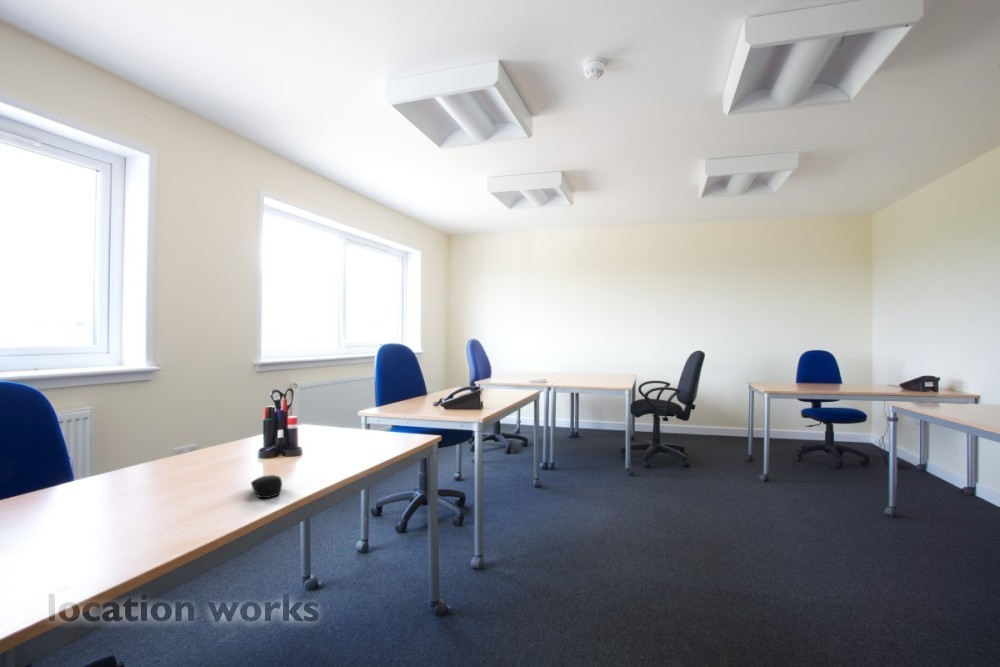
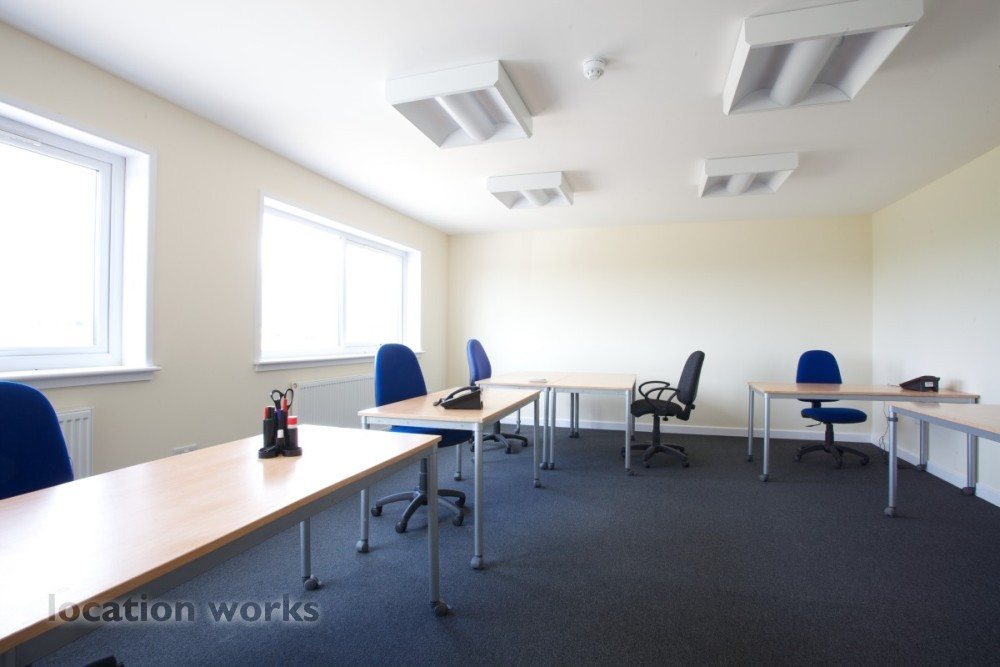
- computer mouse [250,474,283,499]
